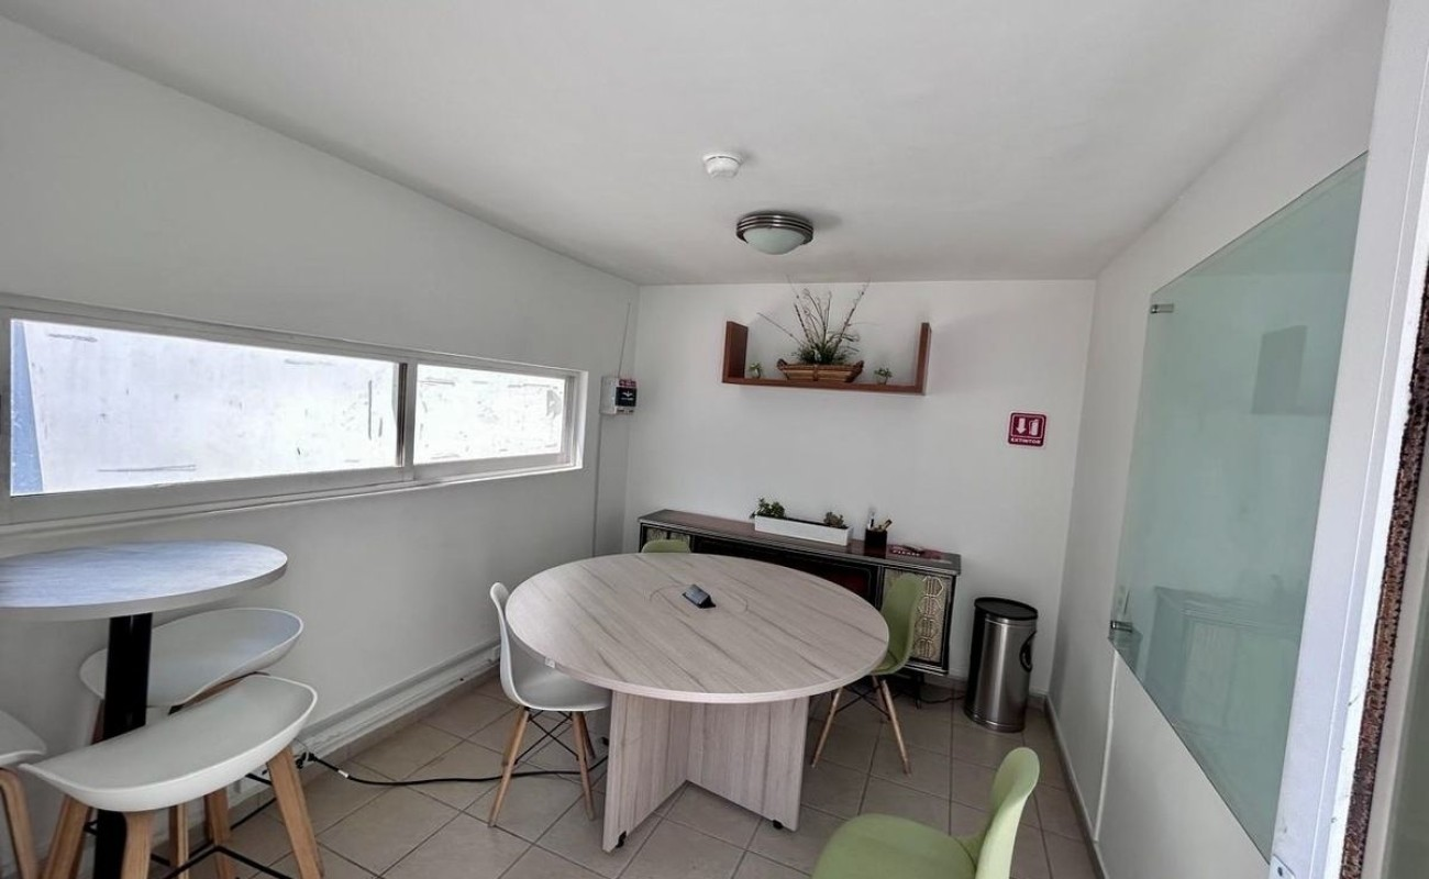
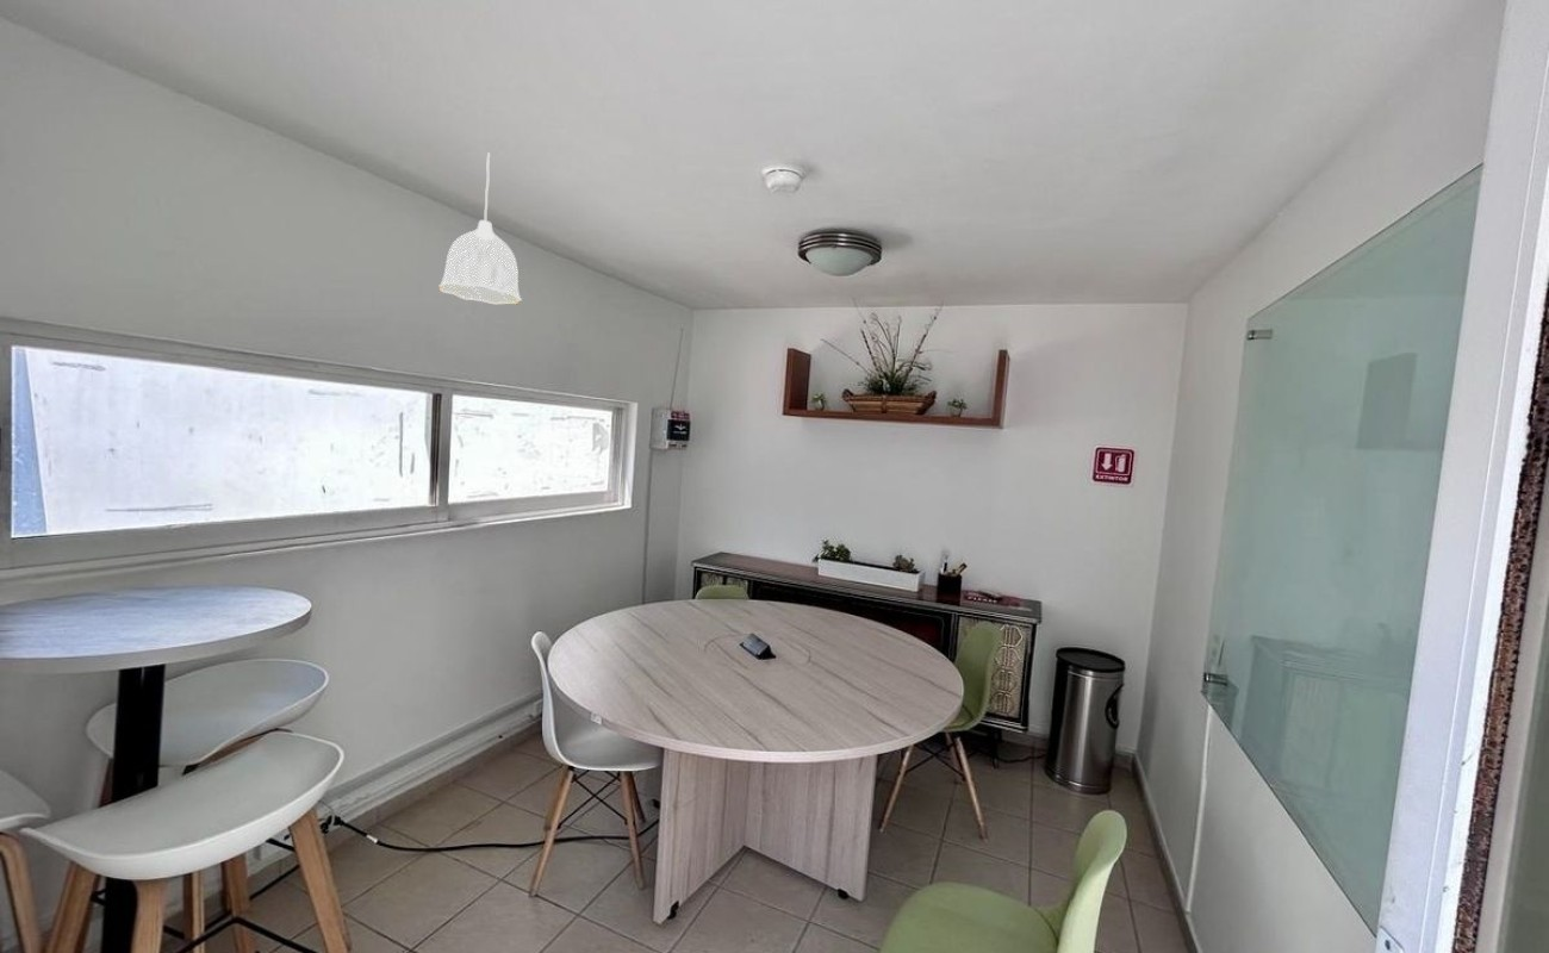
+ pendant lamp [437,152,523,306]
